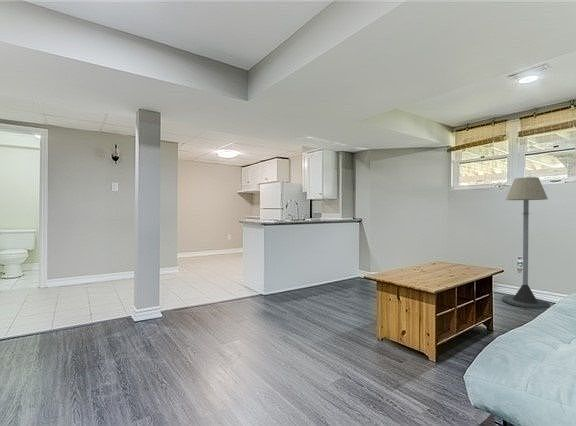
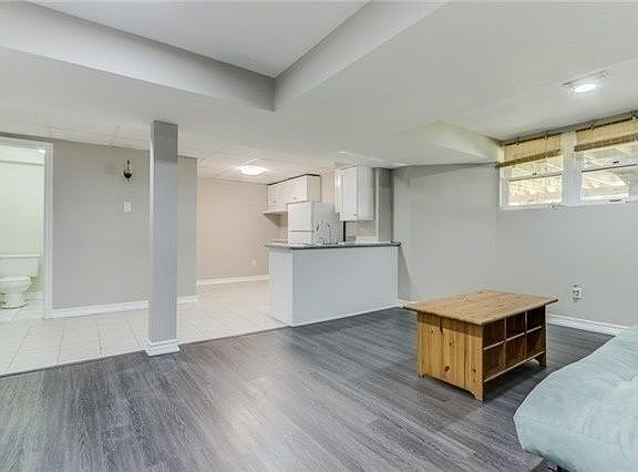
- floor lamp [501,176,551,310]
